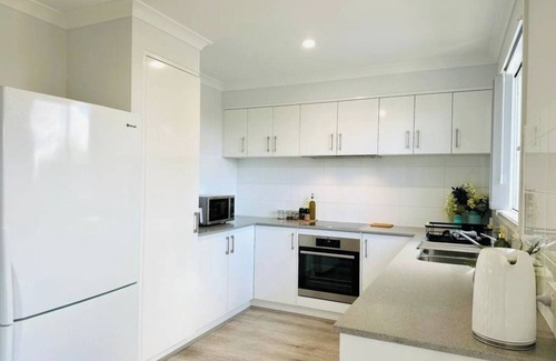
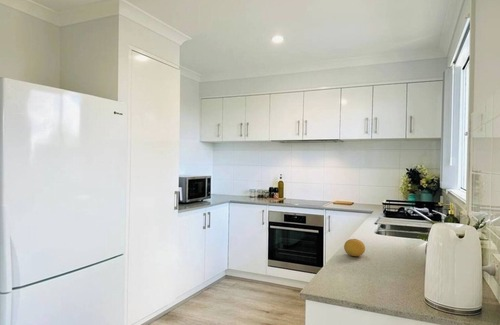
+ fruit [343,238,366,257]
